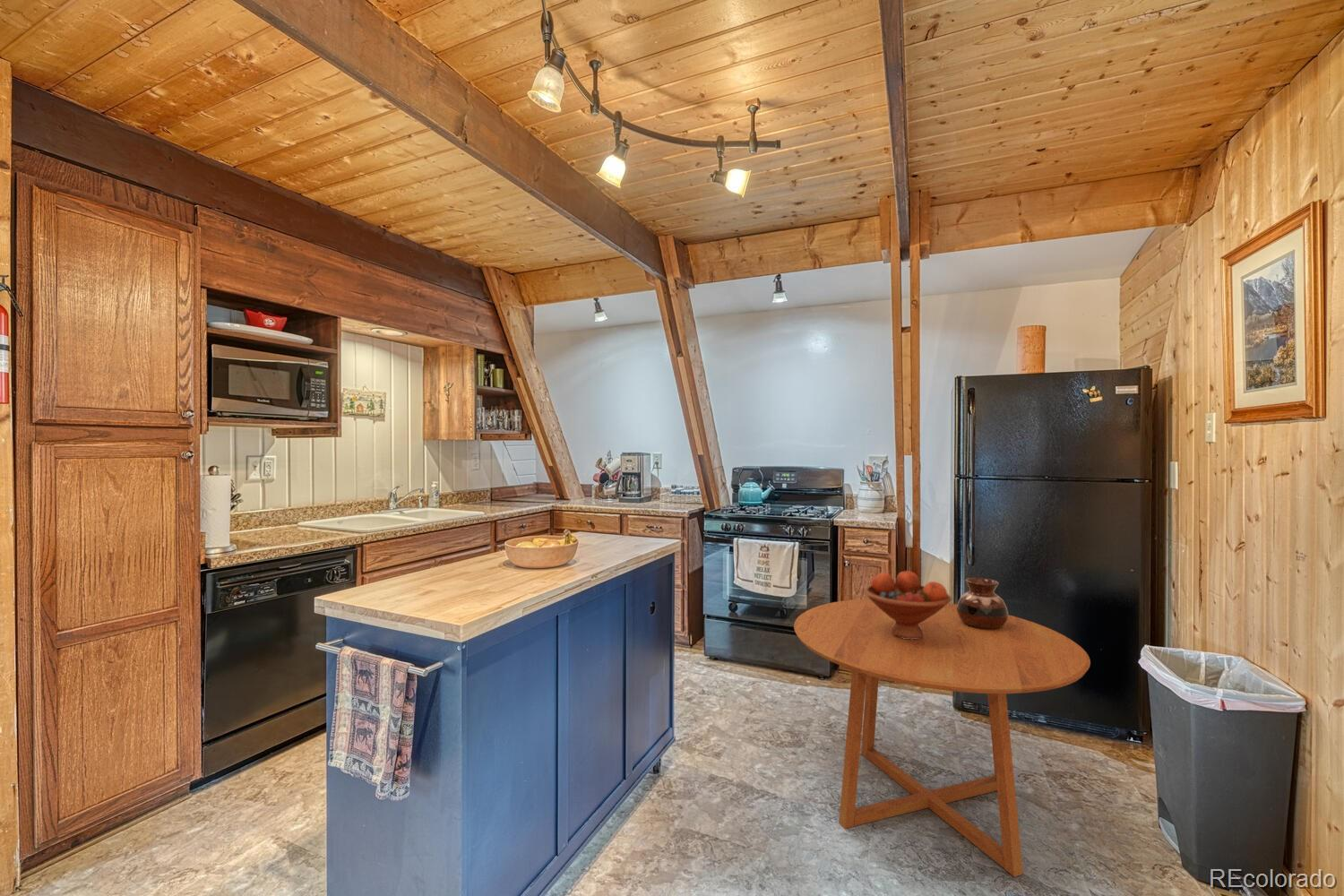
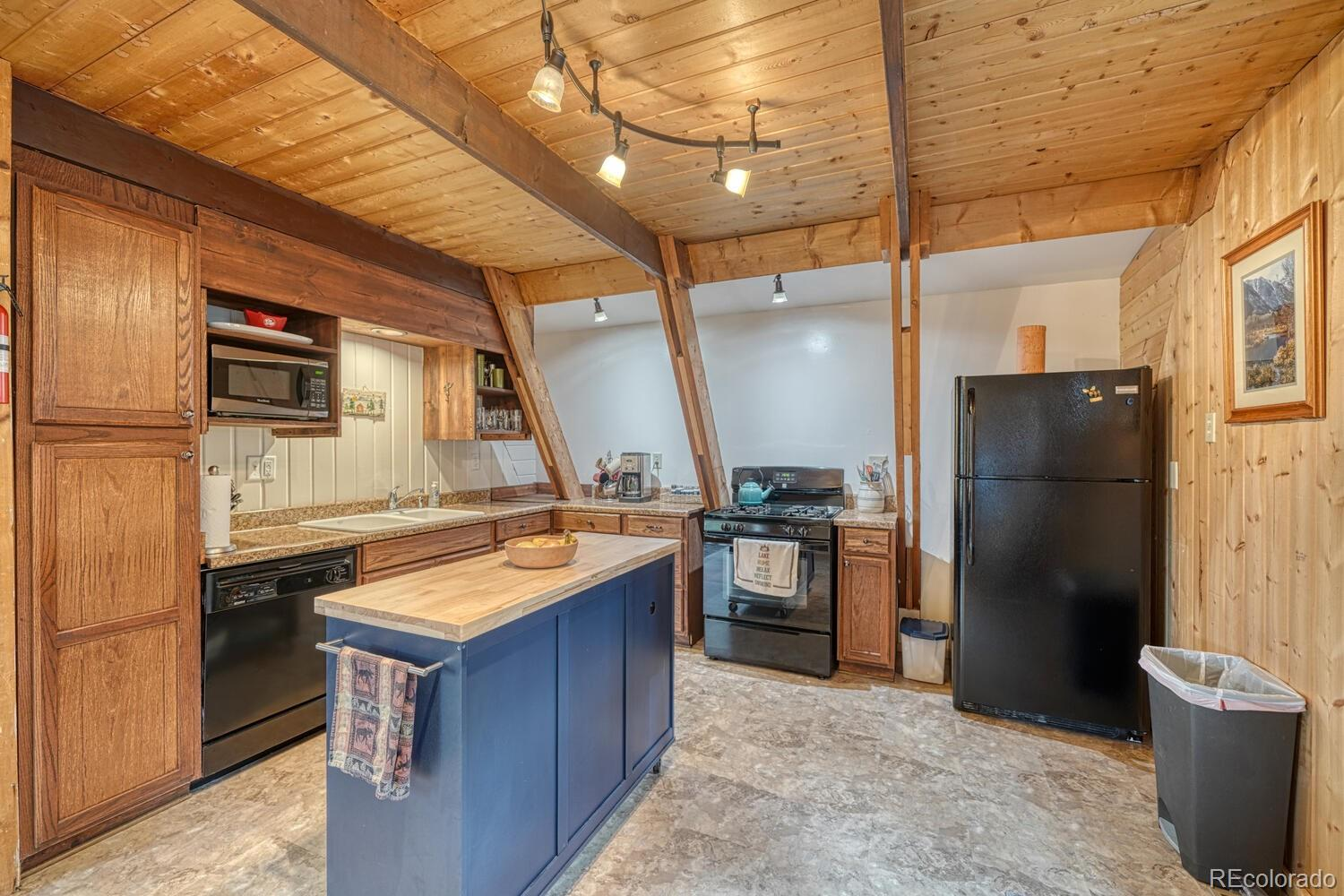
- vase [957,577,1009,629]
- fruit bowl [864,570,952,640]
- dining table [793,598,1091,878]
